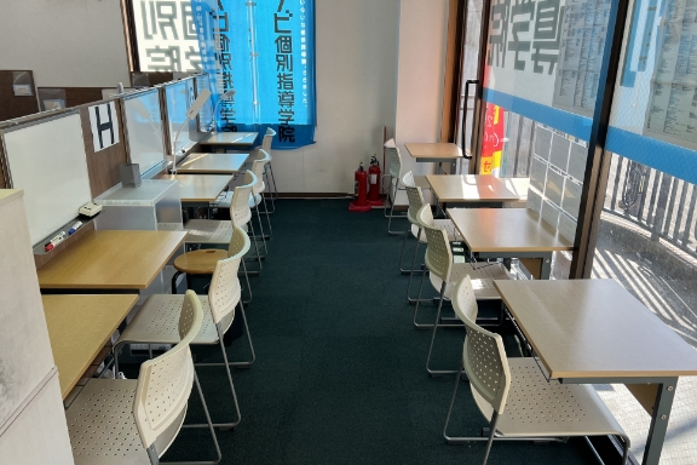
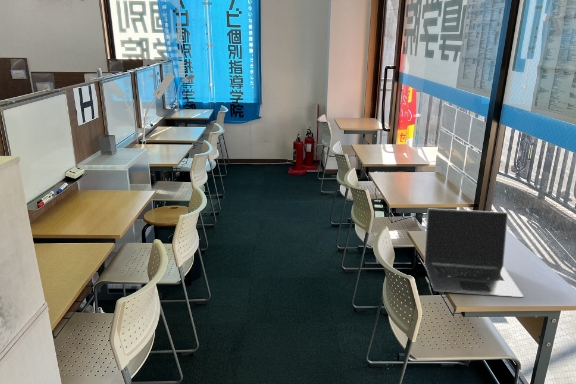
+ laptop [423,208,524,298]
